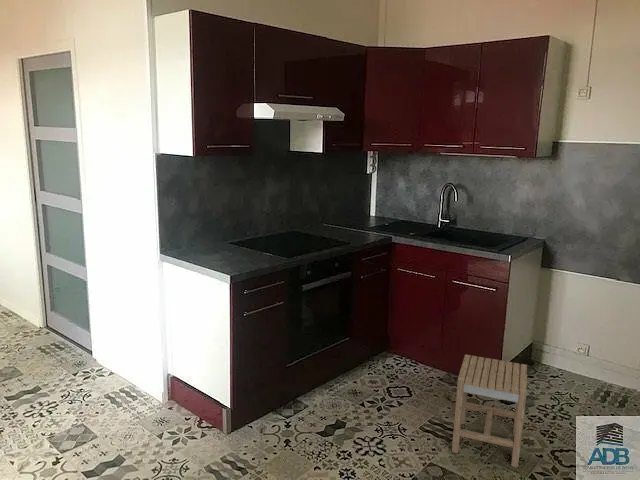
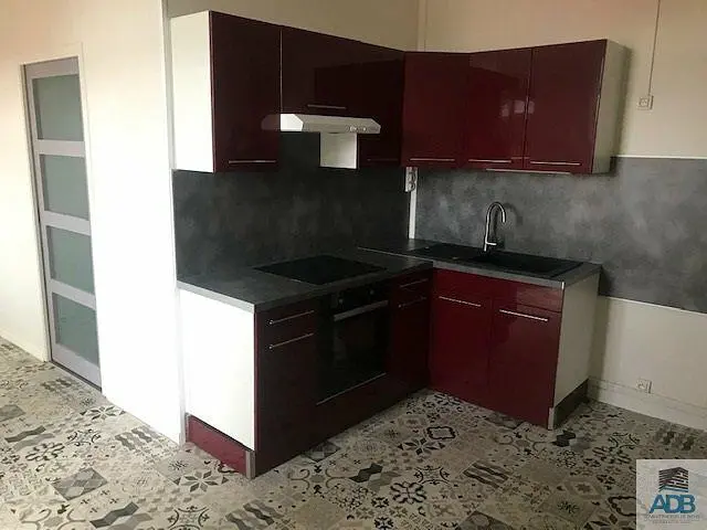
- stool [451,354,528,469]
